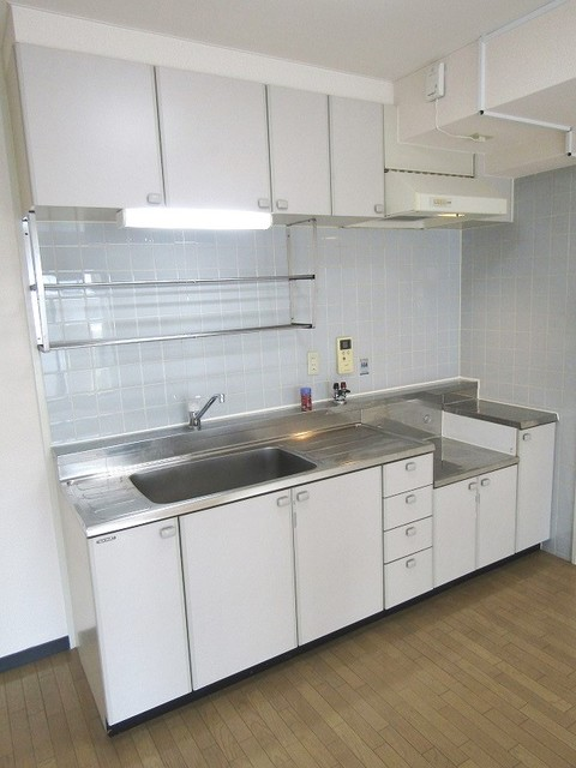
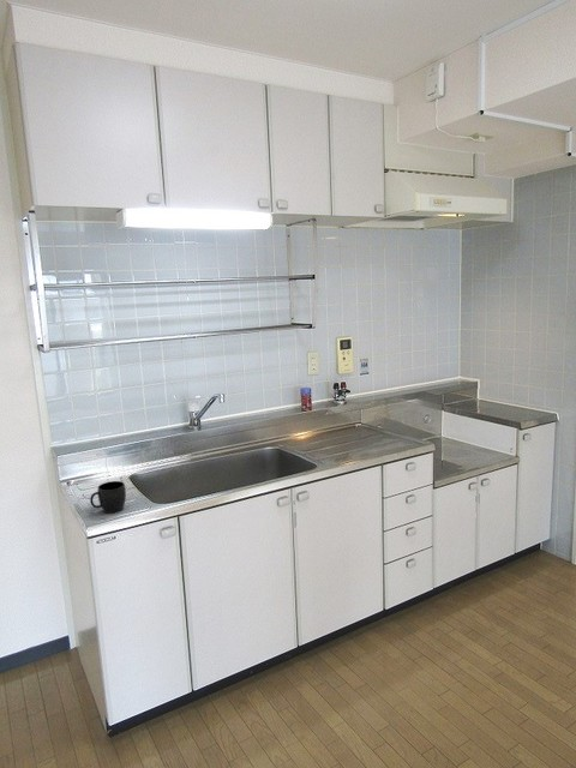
+ mug [89,480,127,515]
